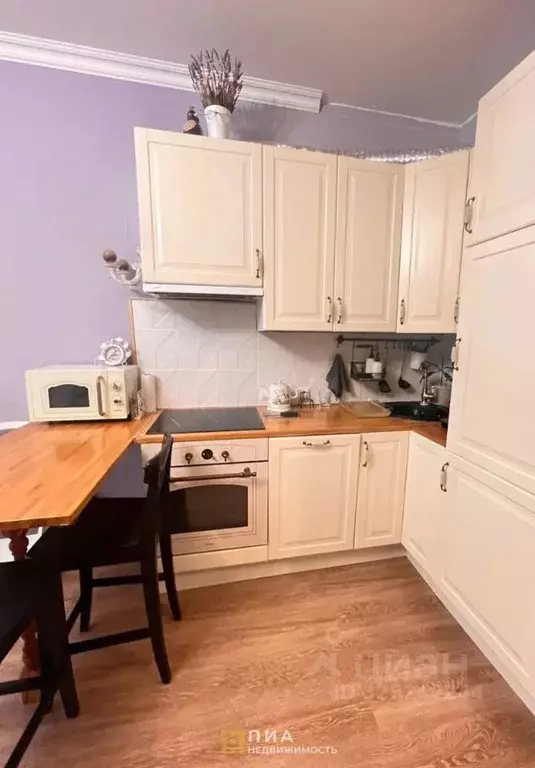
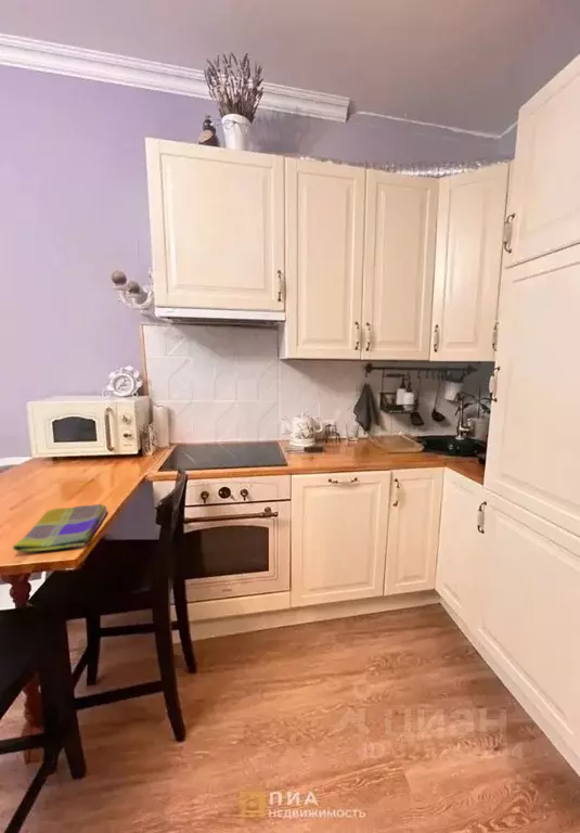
+ dish towel [12,503,108,553]
